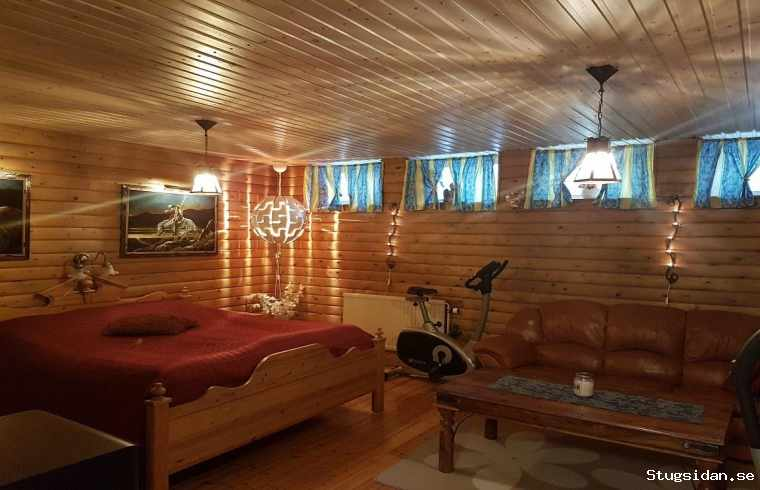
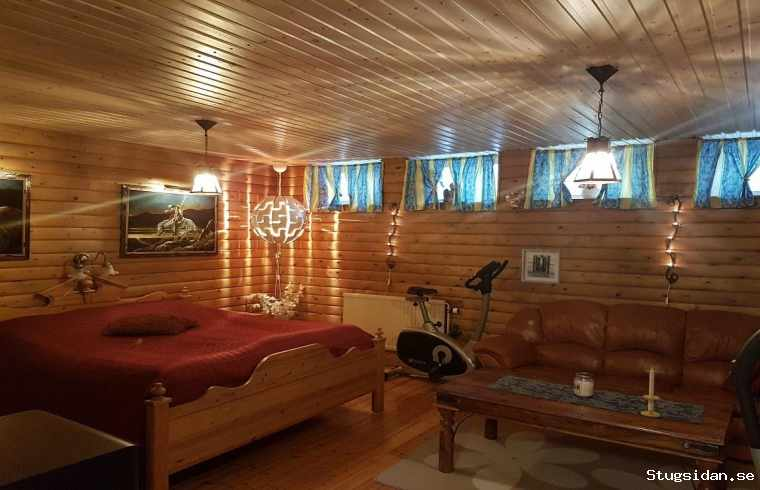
+ wall art [520,248,563,285]
+ candle [640,366,661,418]
